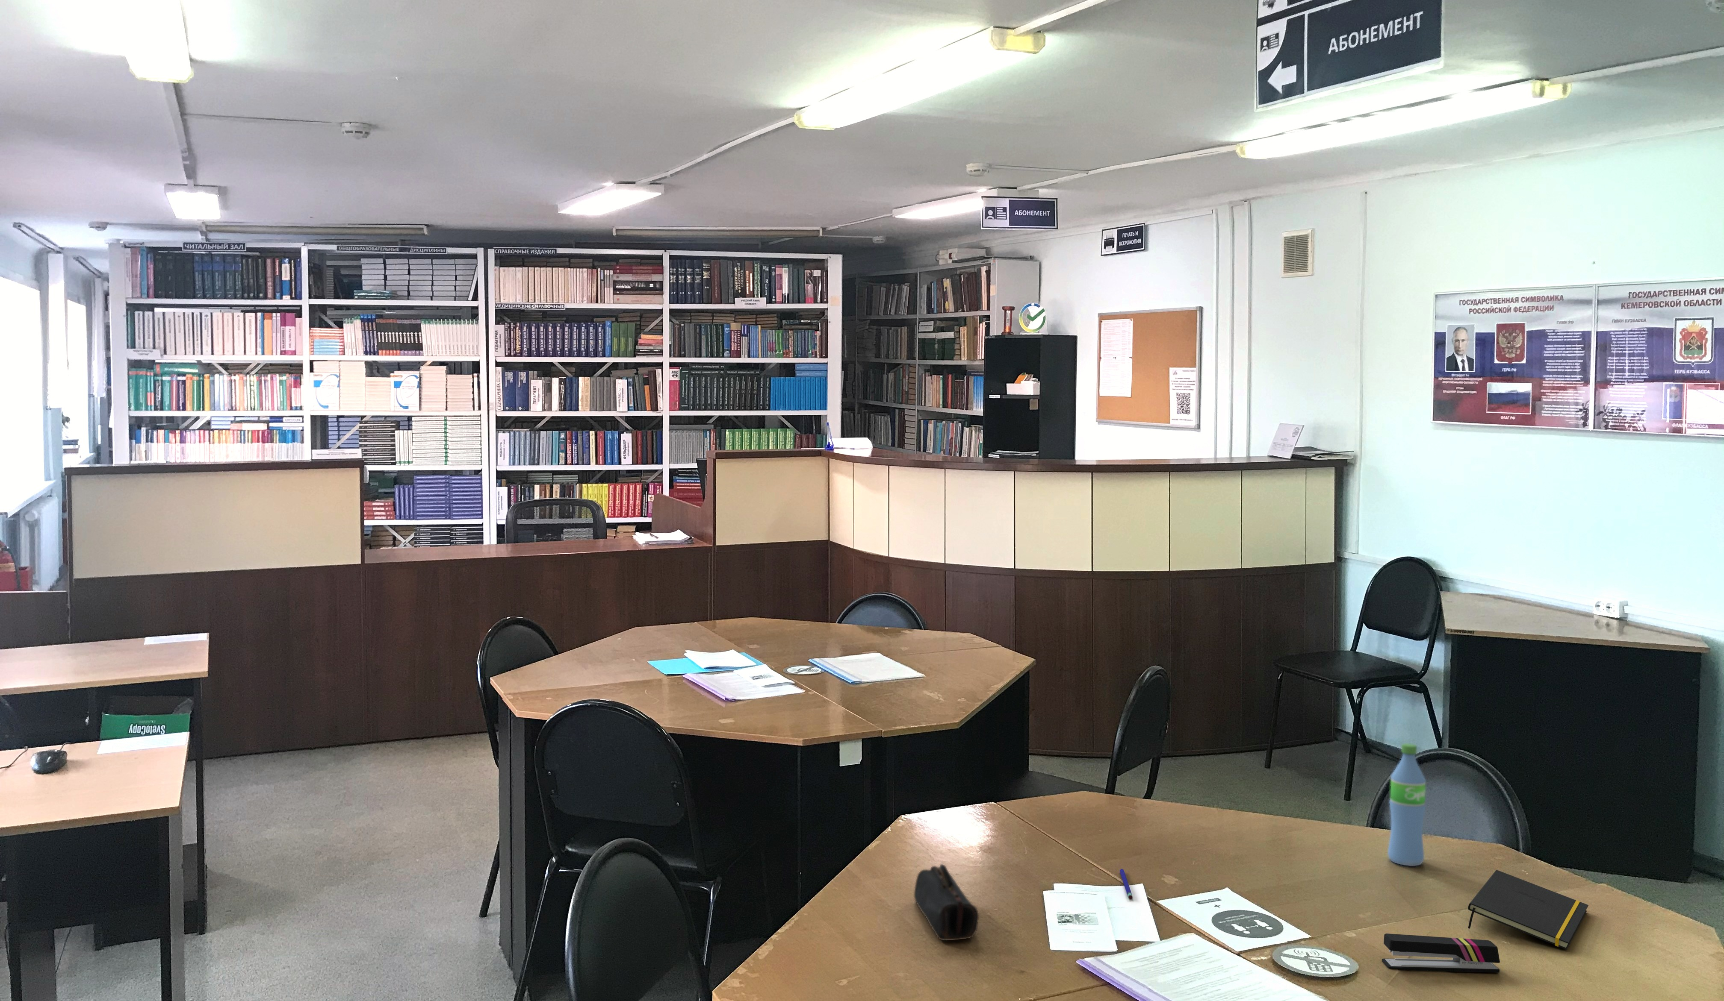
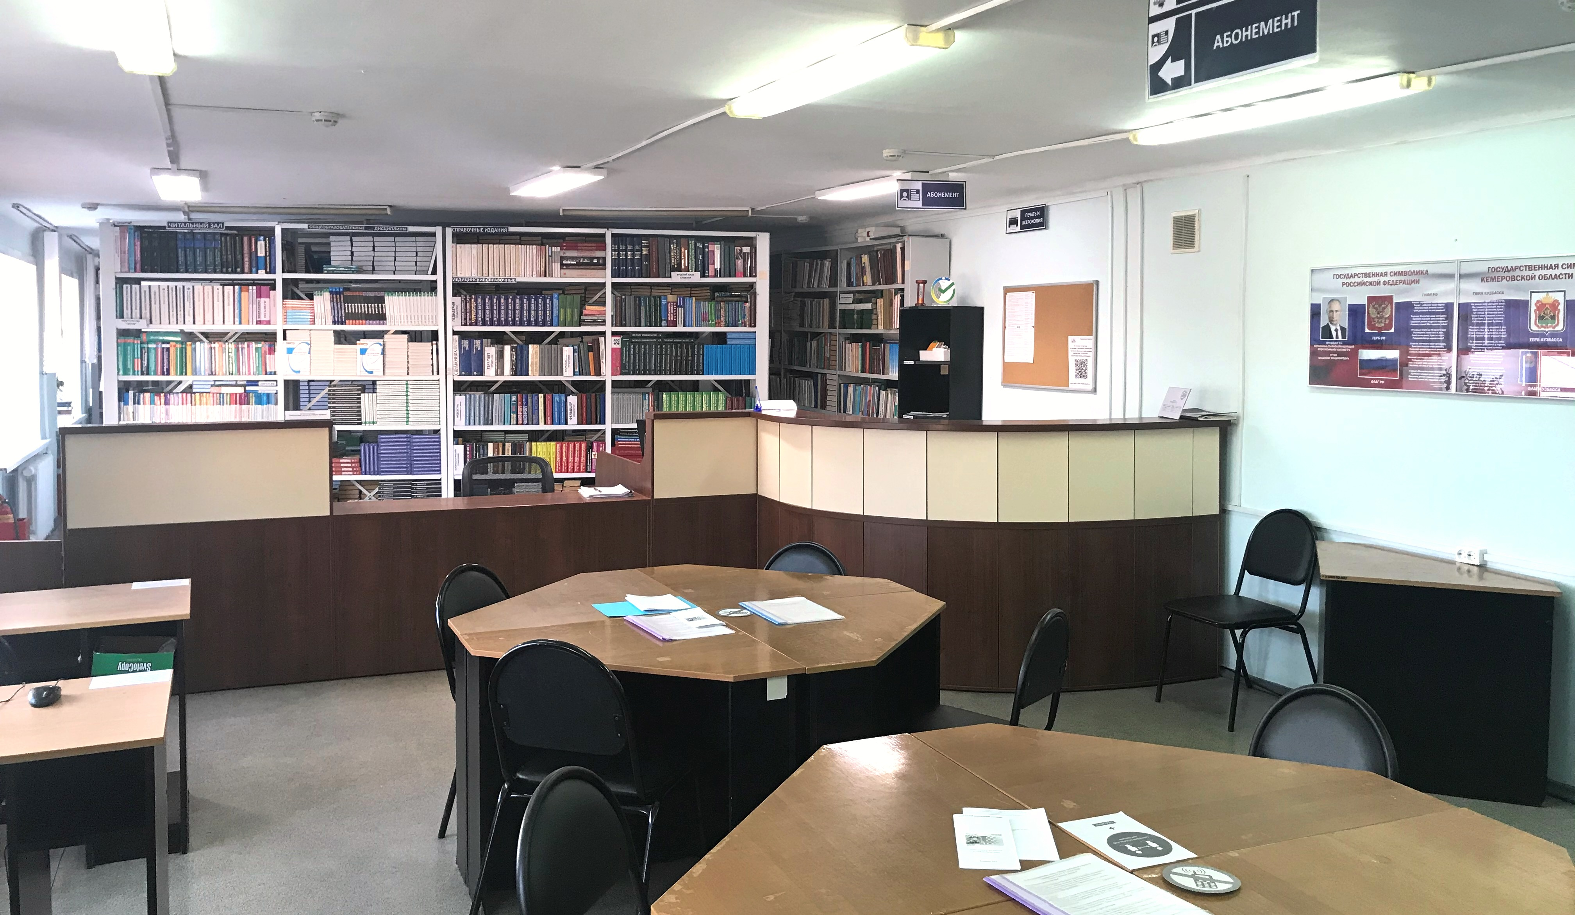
- pen [1120,869,1133,900]
- notepad [1468,870,1589,950]
- pencil case [913,864,979,940]
- water bottle [1388,744,1426,866]
- stapler [1382,933,1500,974]
